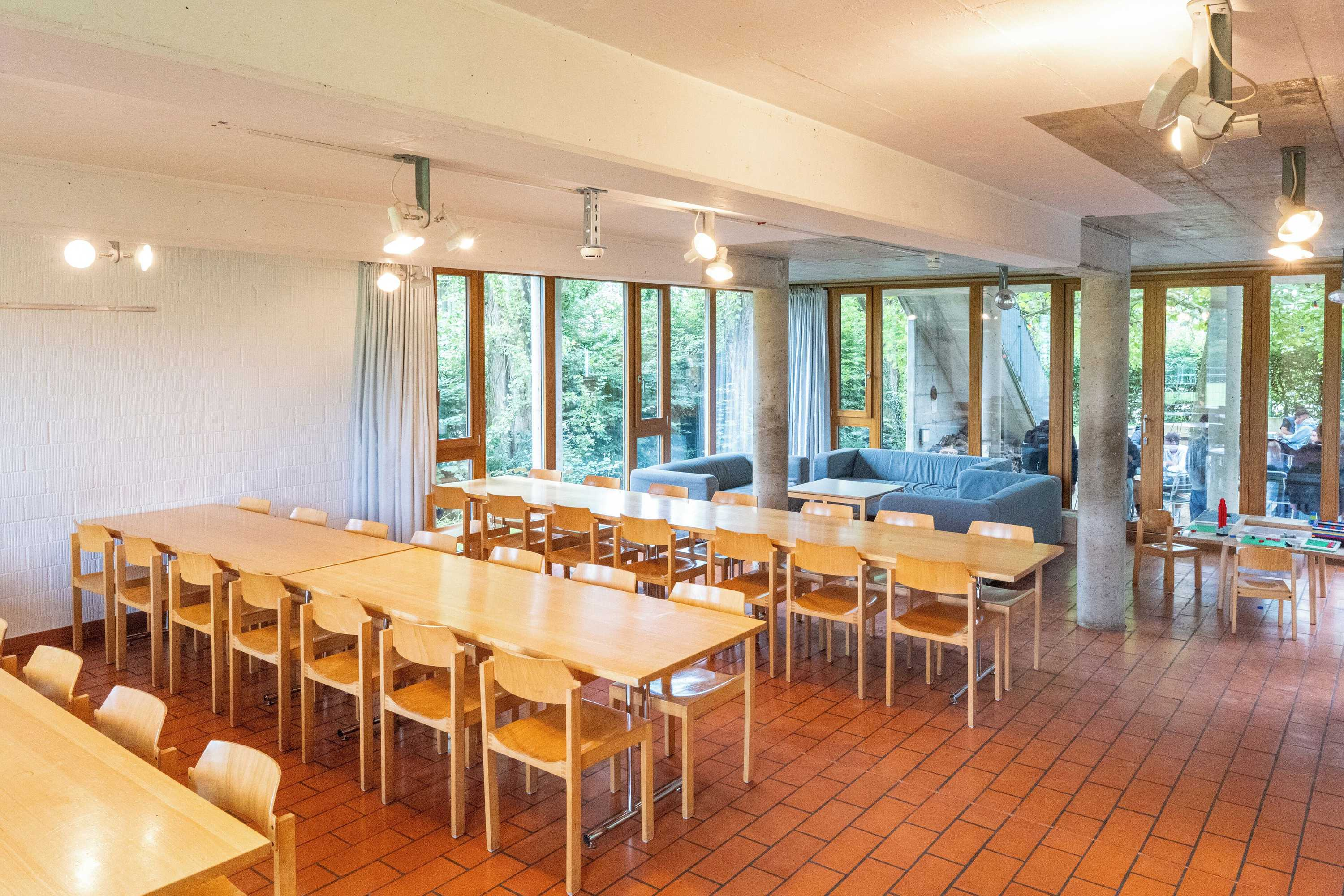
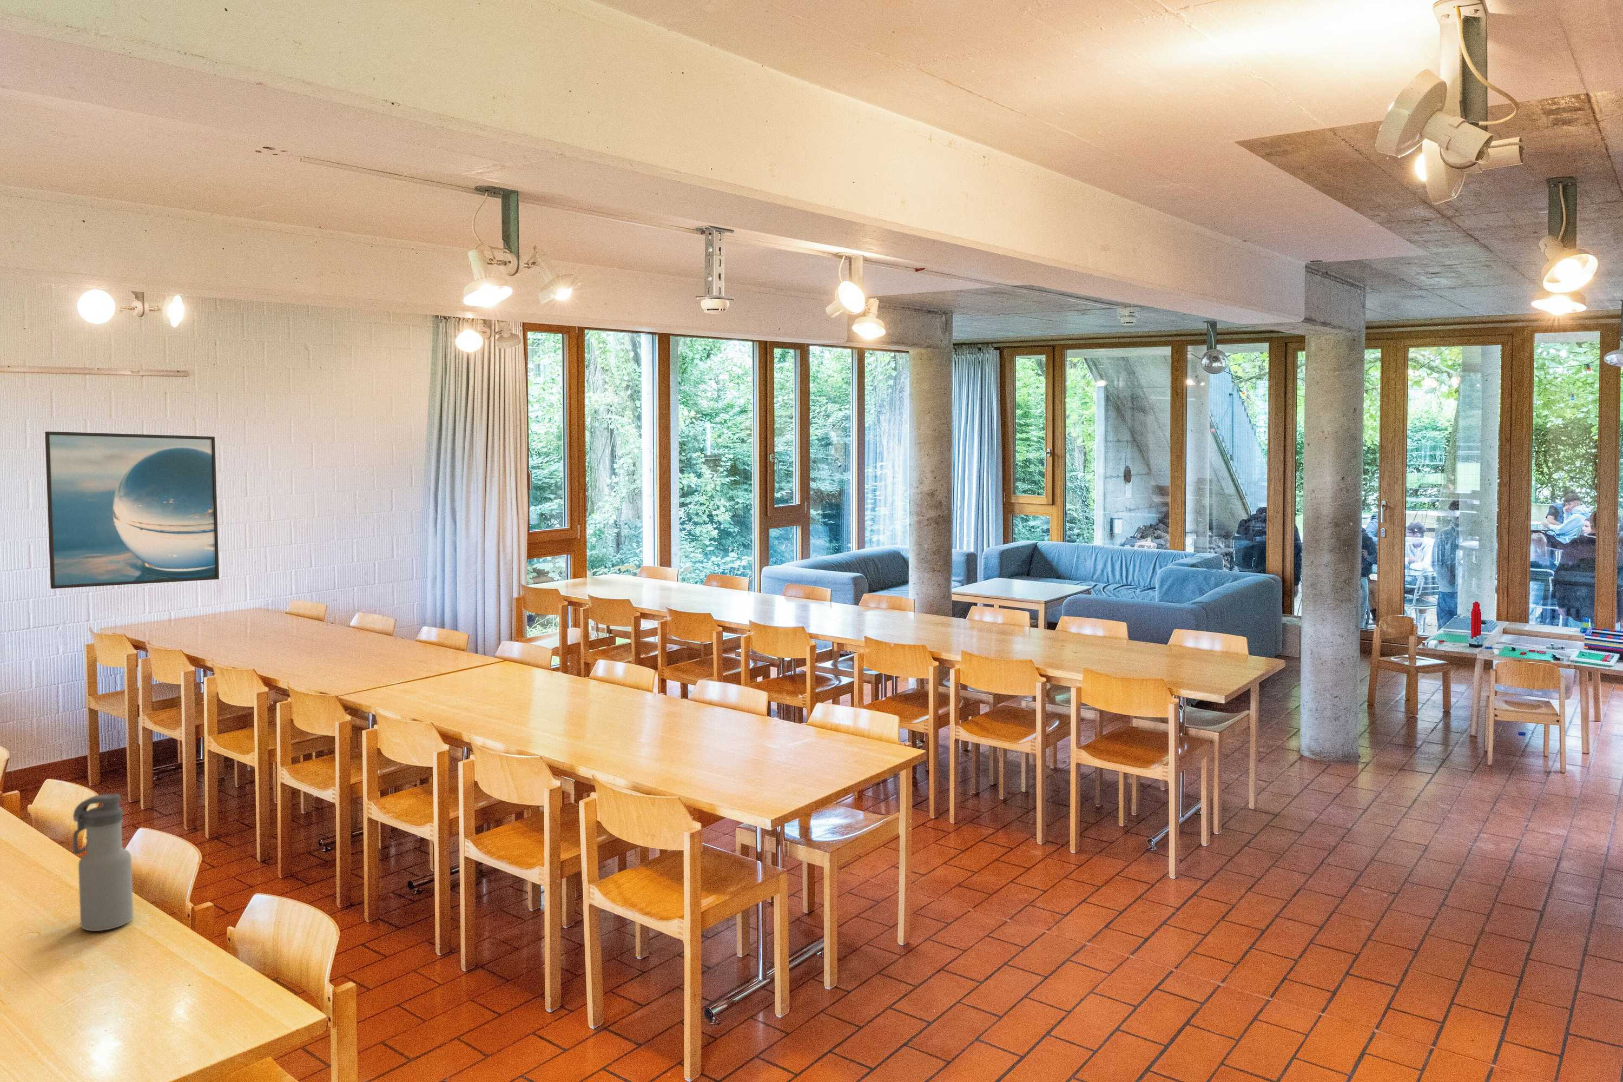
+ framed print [45,431,220,589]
+ water bottle [72,793,134,931]
